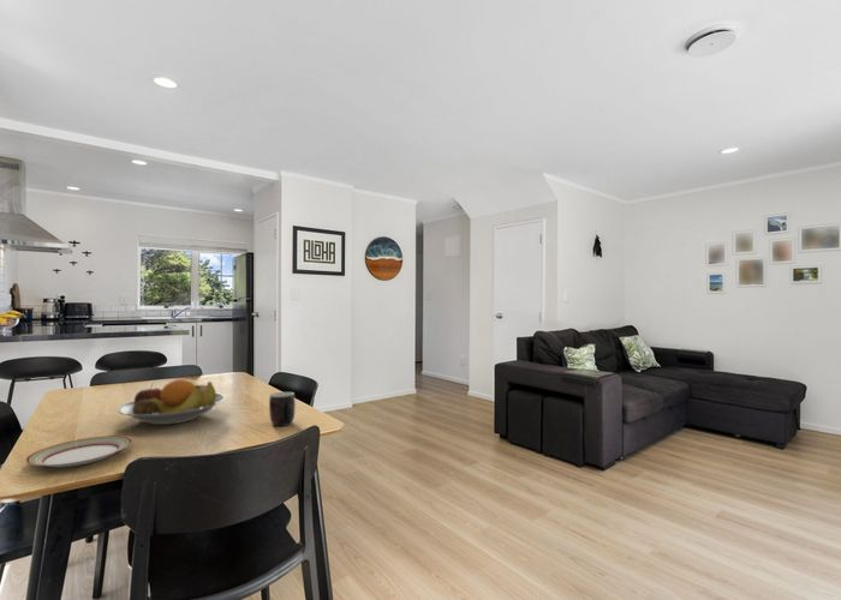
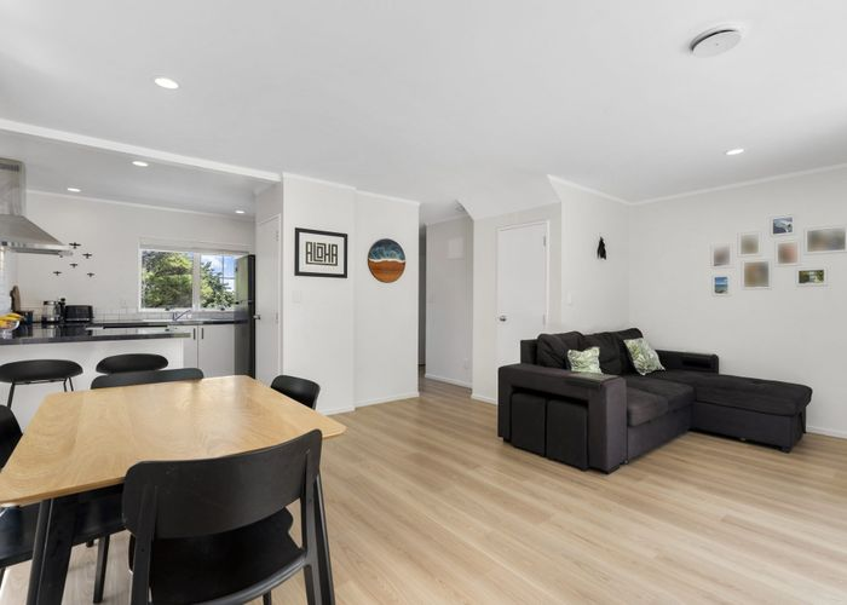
- plate [24,434,133,468]
- mug [268,391,297,427]
- fruit bowl [115,378,227,426]
